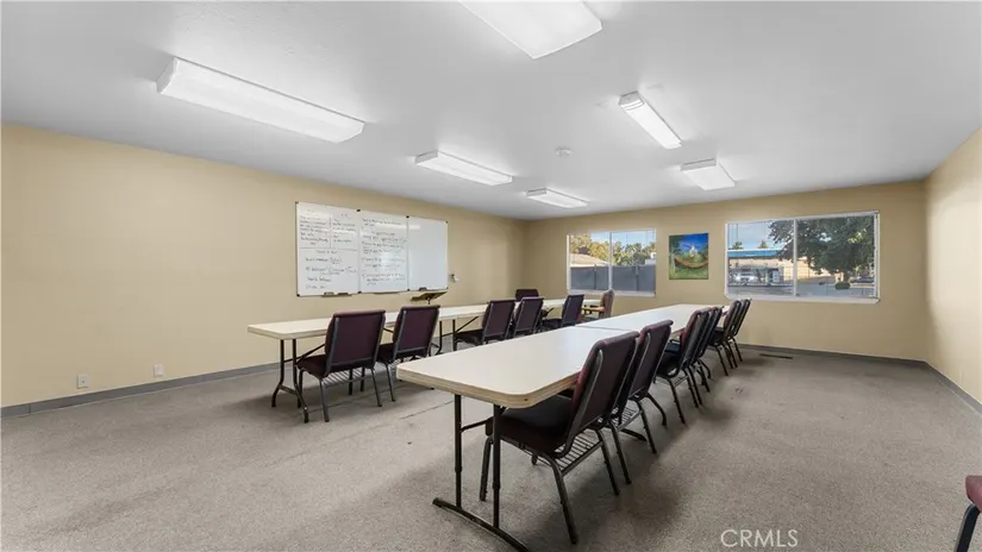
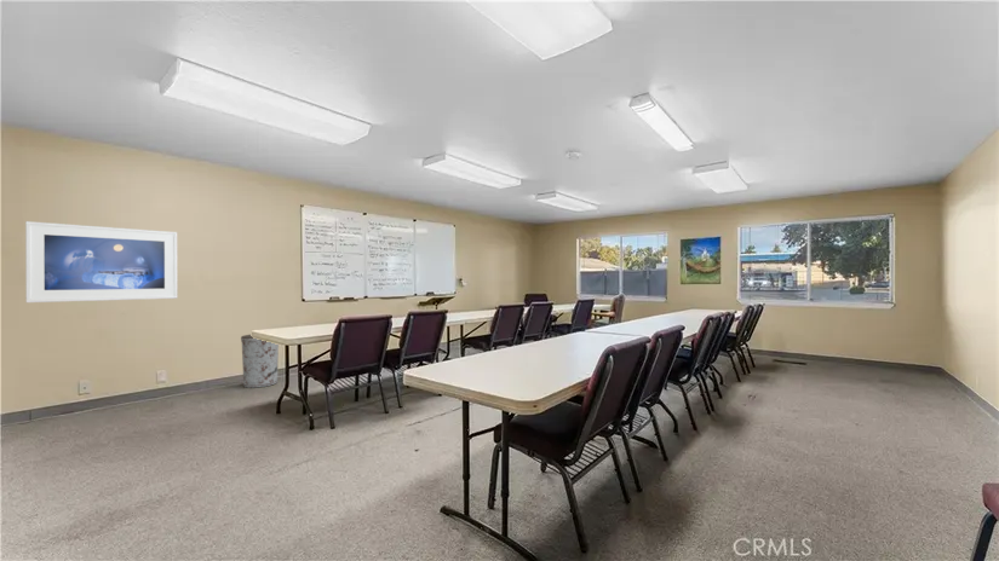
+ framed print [24,220,178,303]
+ trash can [240,334,280,389]
